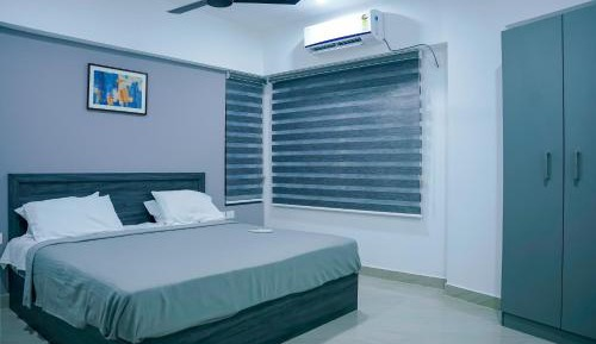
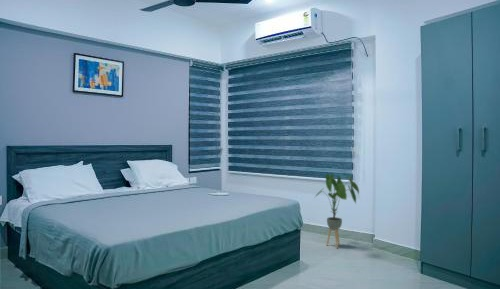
+ house plant [314,173,360,249]
